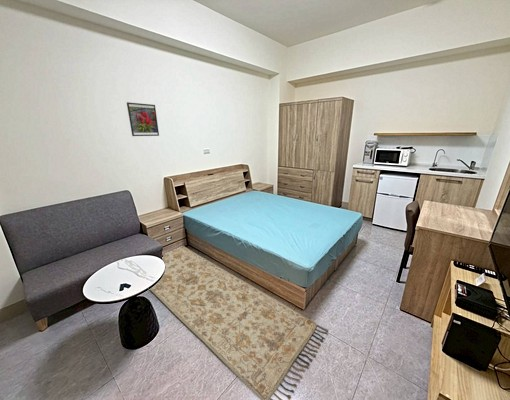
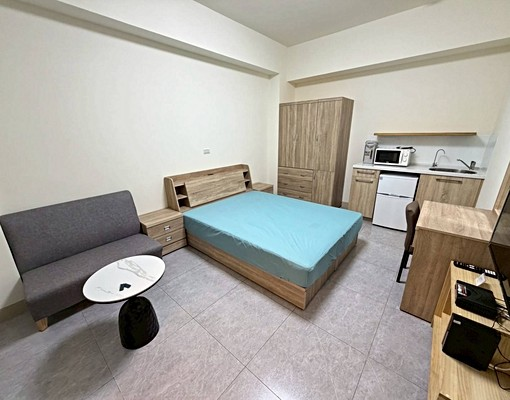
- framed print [126,101,160,137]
- rug [149,245,329,400]
